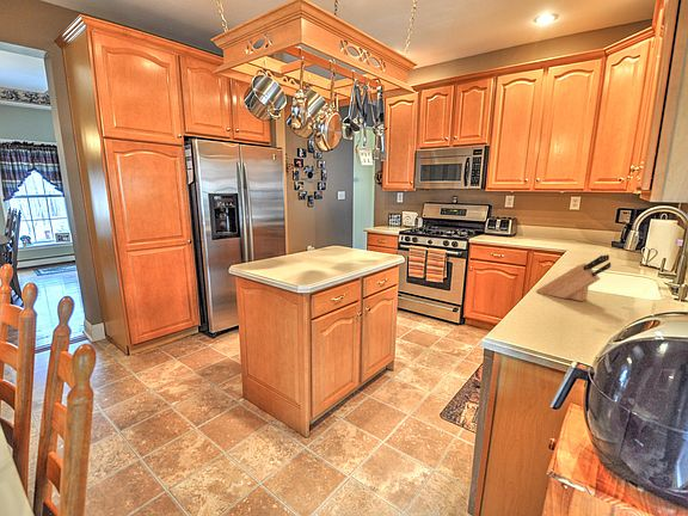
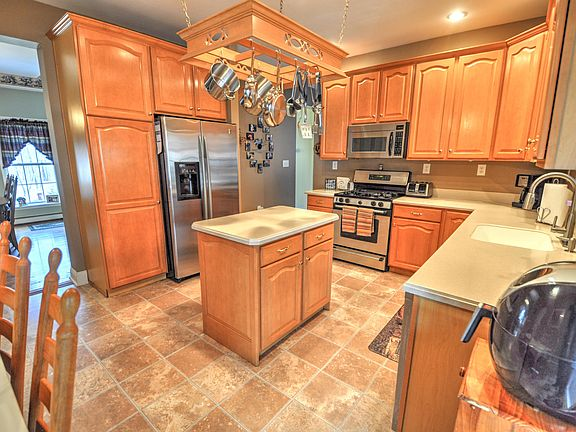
- knife block [535,253,612,302]
